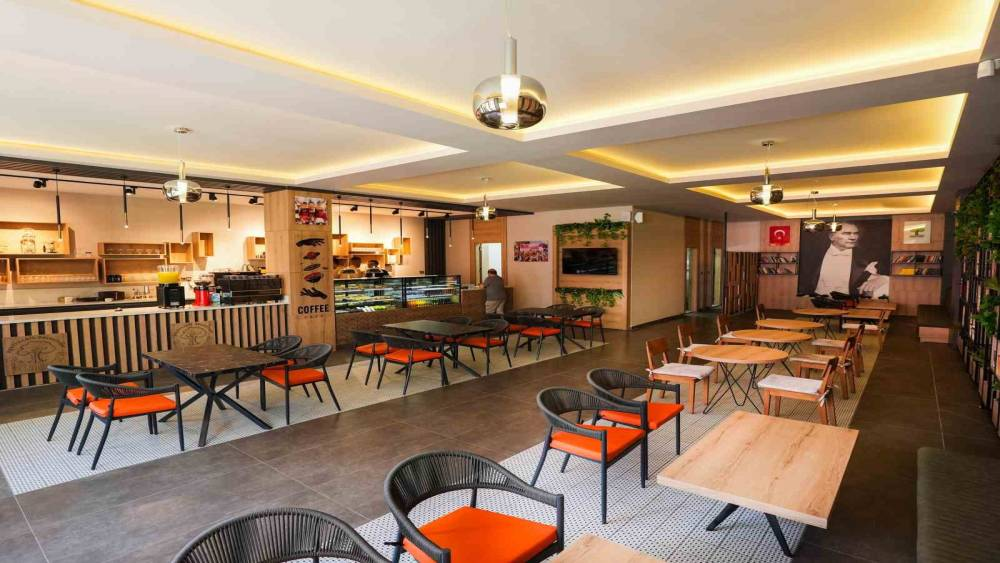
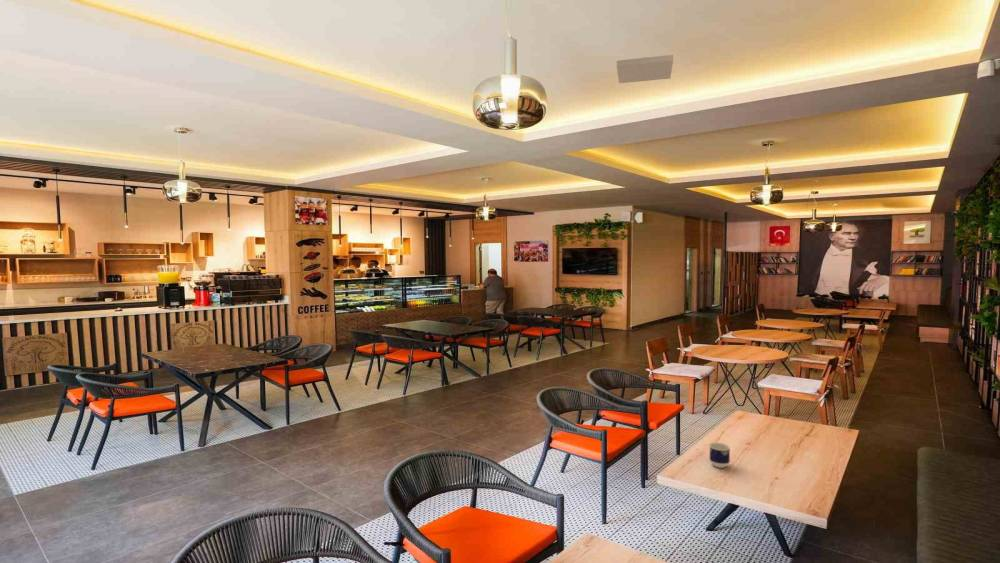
+ ceiling vent [616,54,674,84]
+ cup [708,442,731,469]
